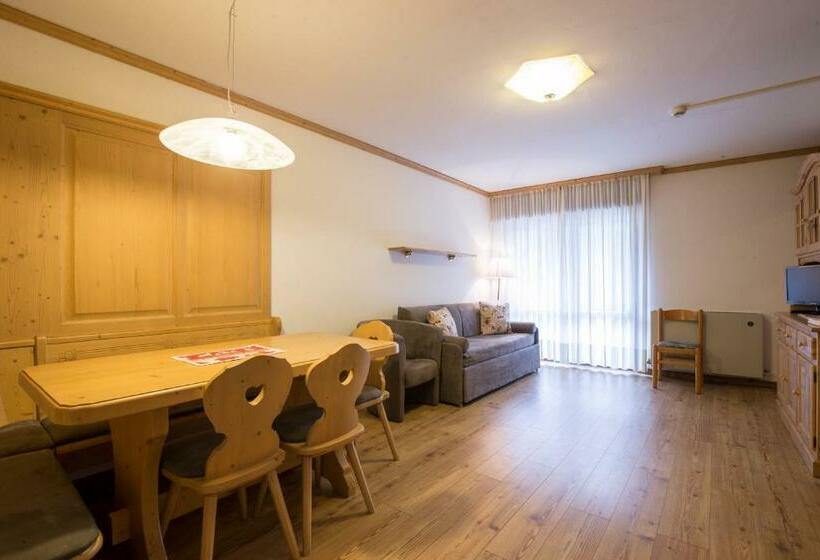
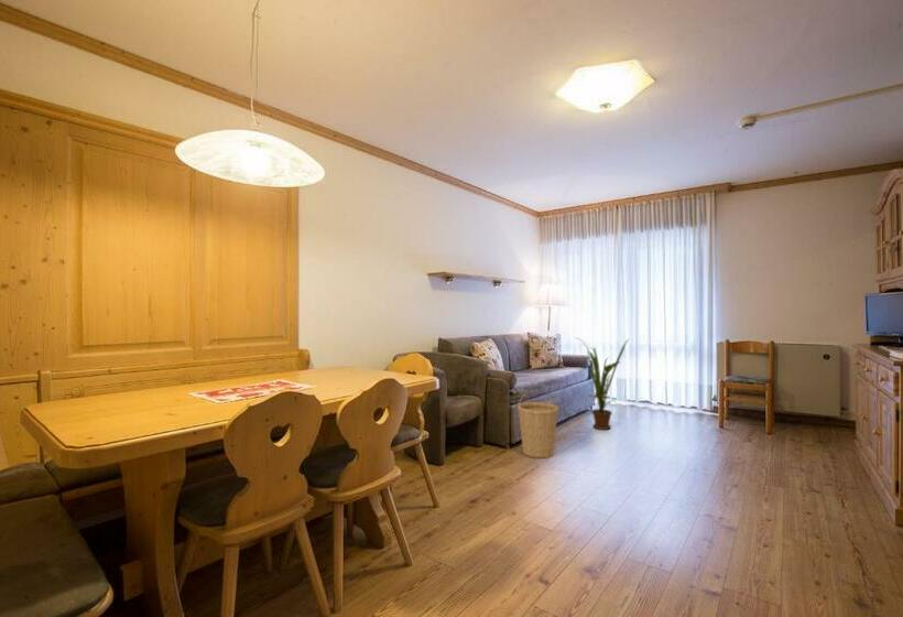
+ house plant [574,336,630,431]
+ basket [516,394,559,459]
